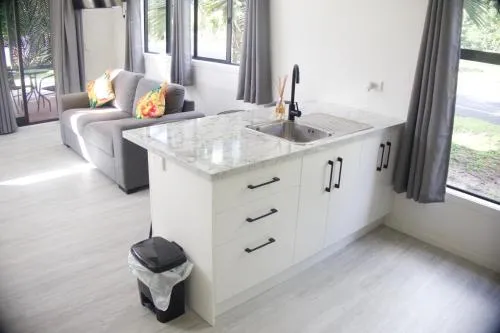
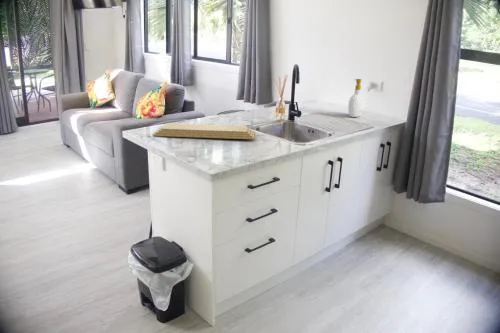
+ cutting board [152,122,255,140]
+ soap bottle [347,78,365,118]
